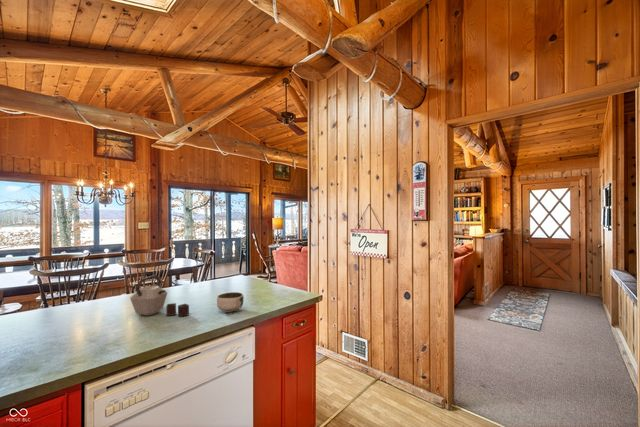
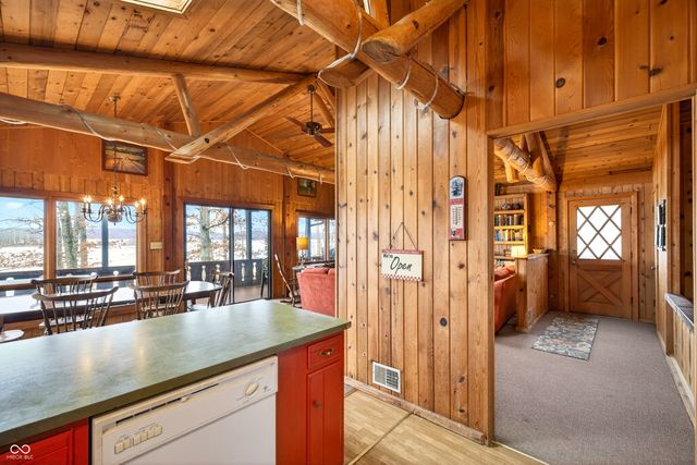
- kettle [129,274,190,318]
- bowl [216,291,245,313]
